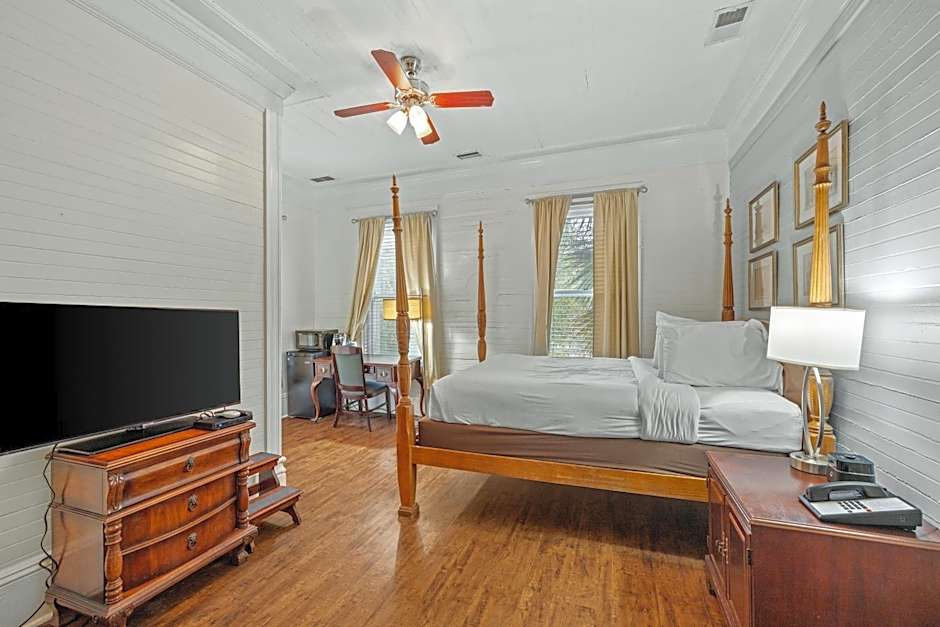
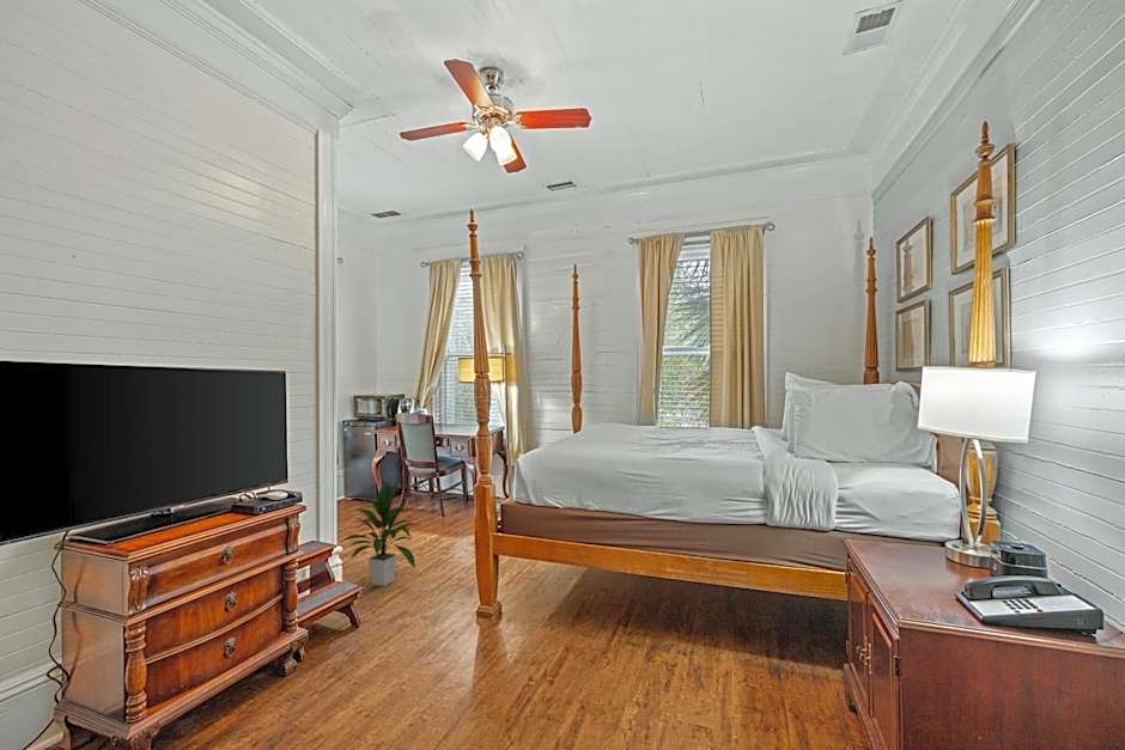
+ indoor plant [338,481,418,587]
